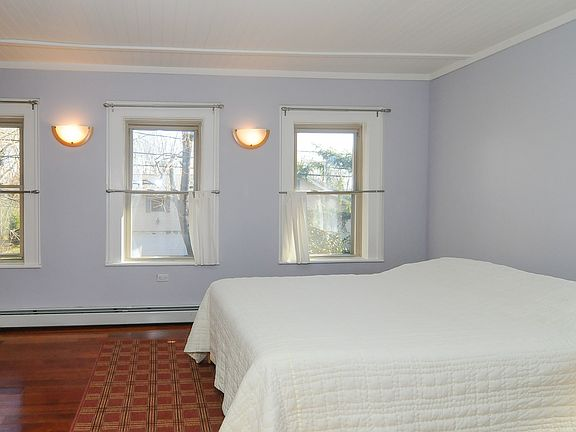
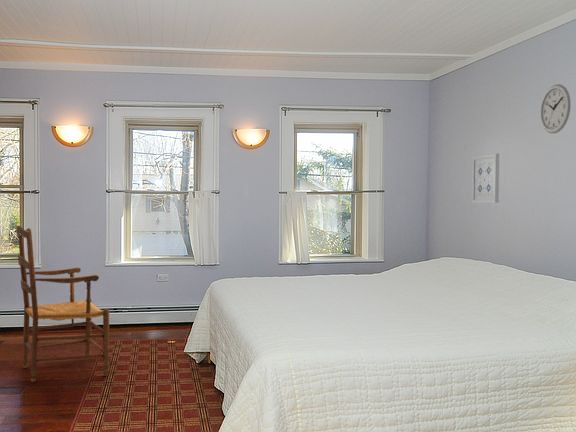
+ wall art [471,153,500,204]
+ armchair [15,224,110,383]
+ wall clock [539,83,572,134]
